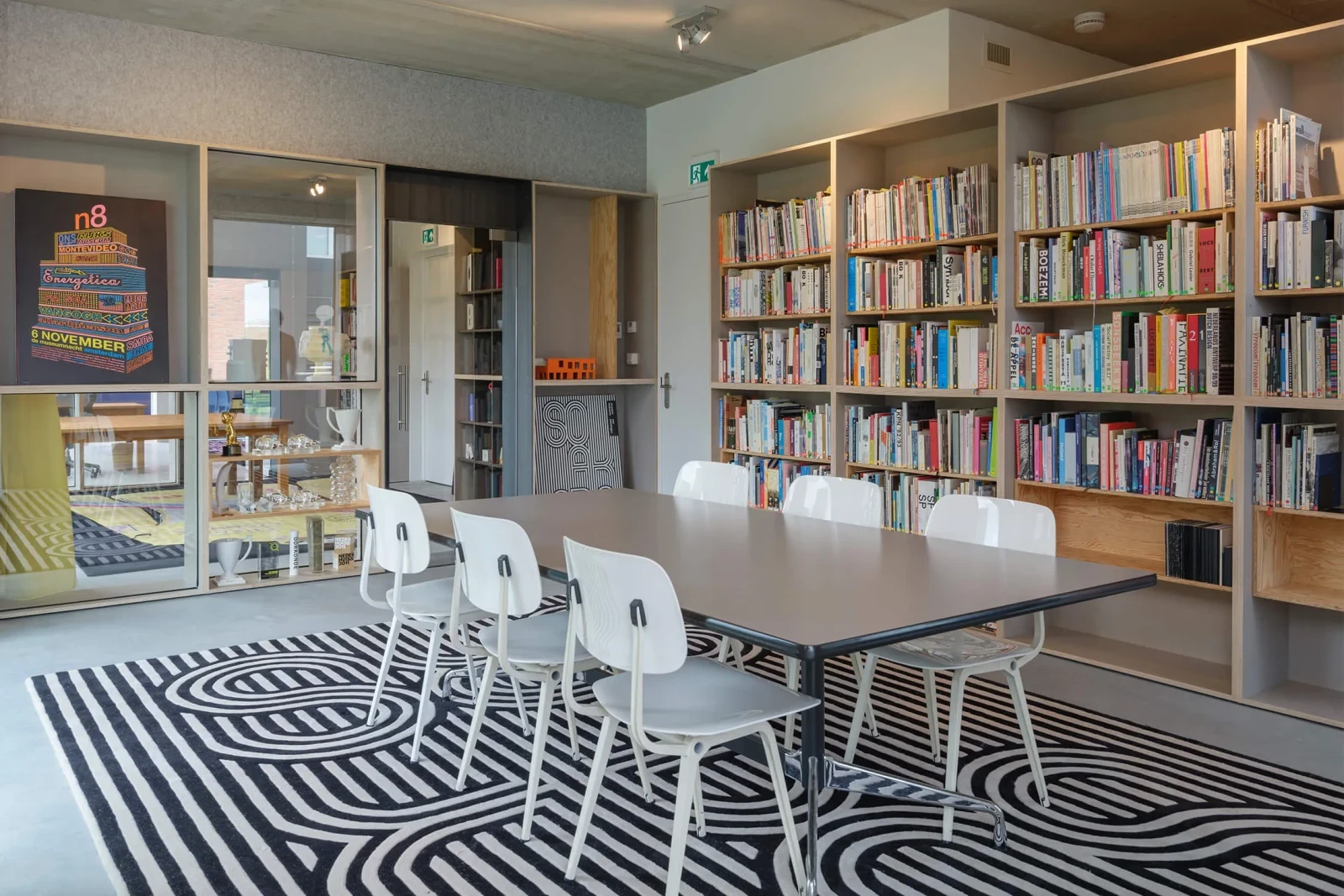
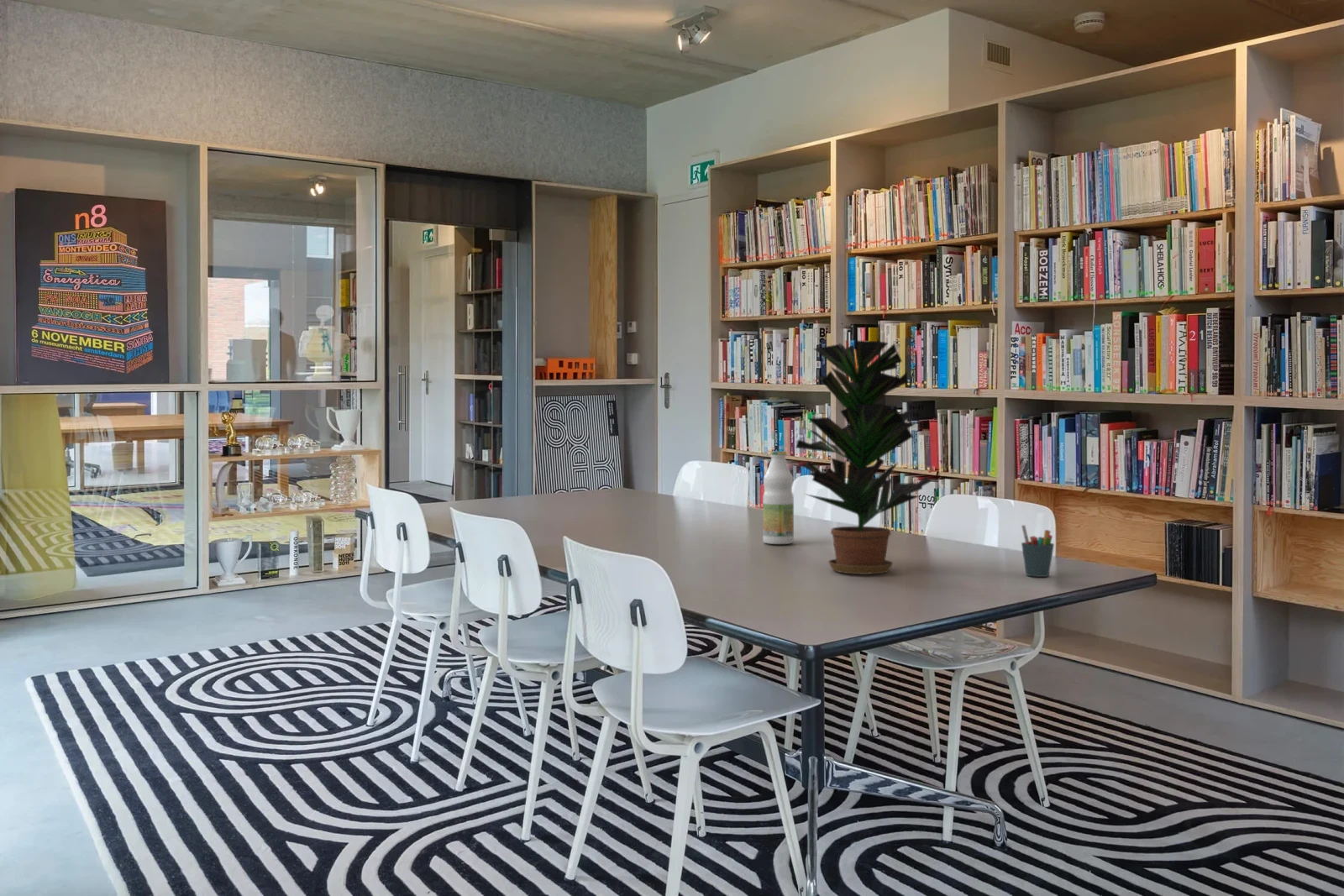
+ pen holder [1021,524,1055,578]
+ bottle [762,450,795,545]
+ potted plant [795,339,932,575]
